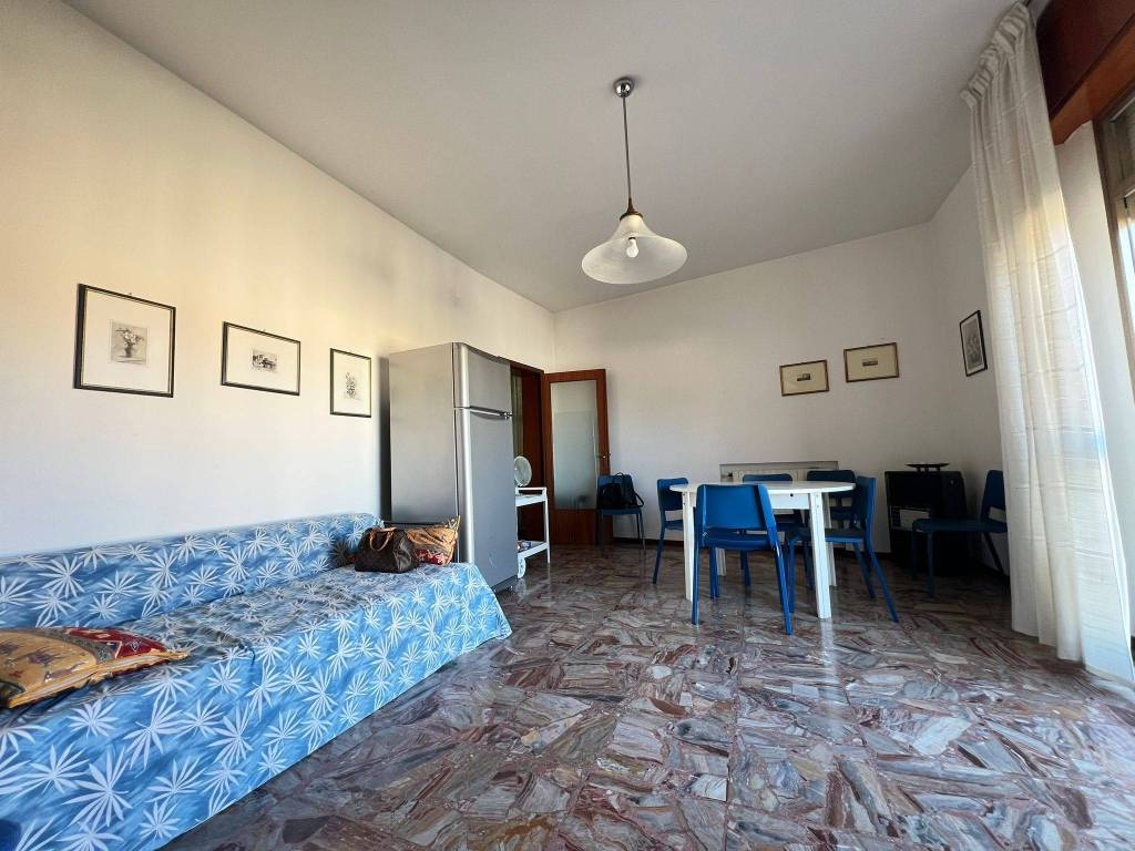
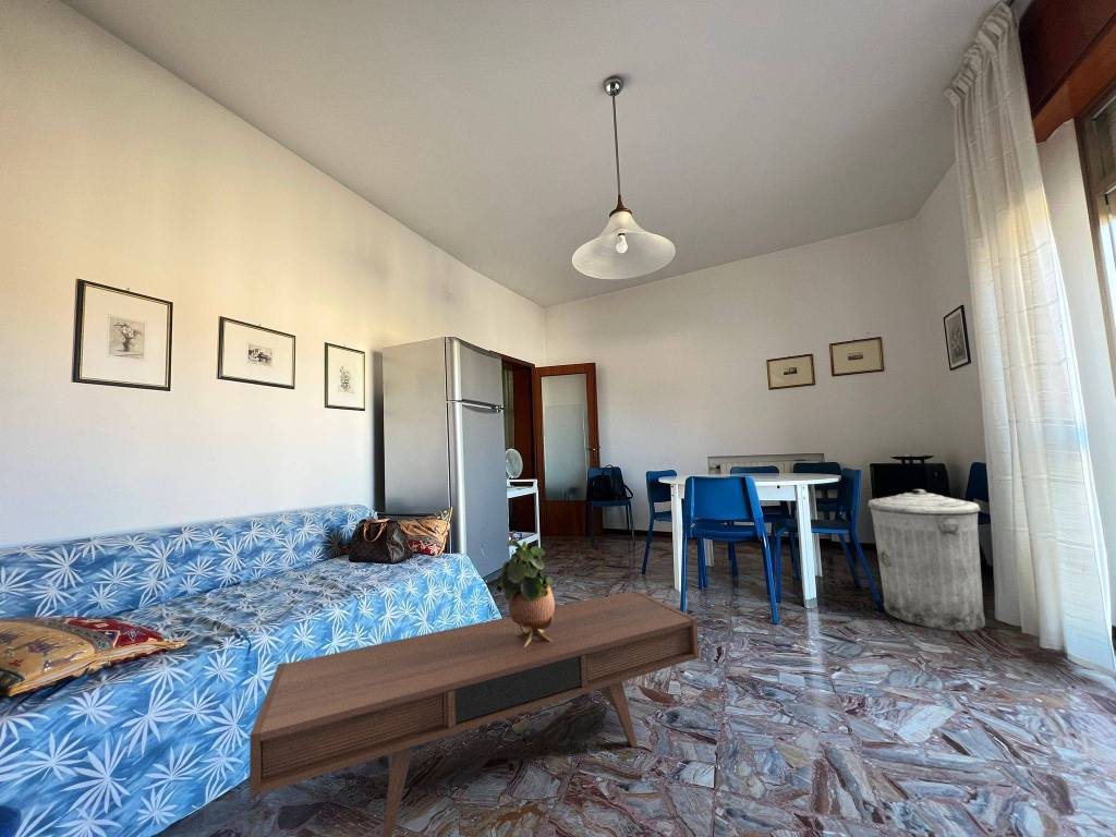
+ trash can [868,488,986,632]
+ coffee table [248,589,700,837]
+ potted plant [496,538,556,647]
